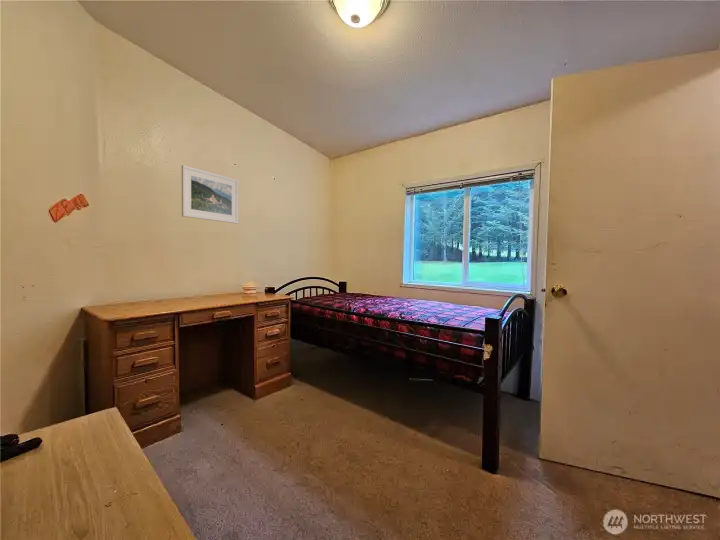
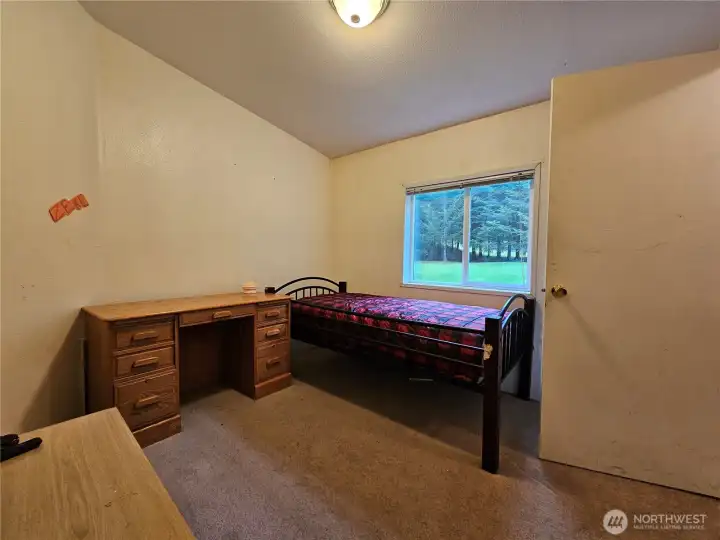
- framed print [181,164,239,225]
